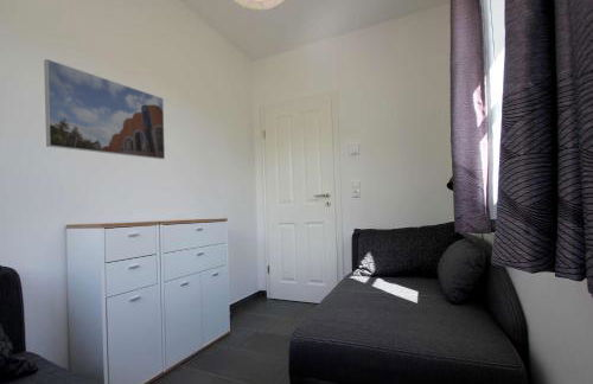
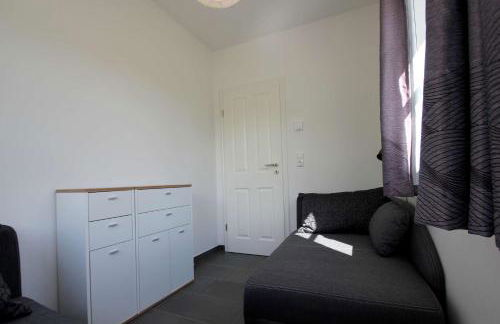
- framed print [43,58,166,160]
